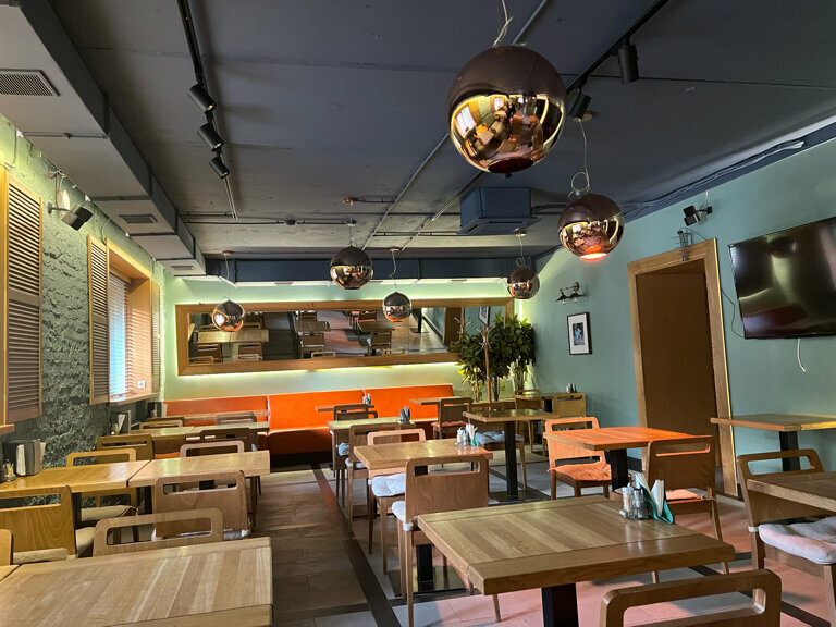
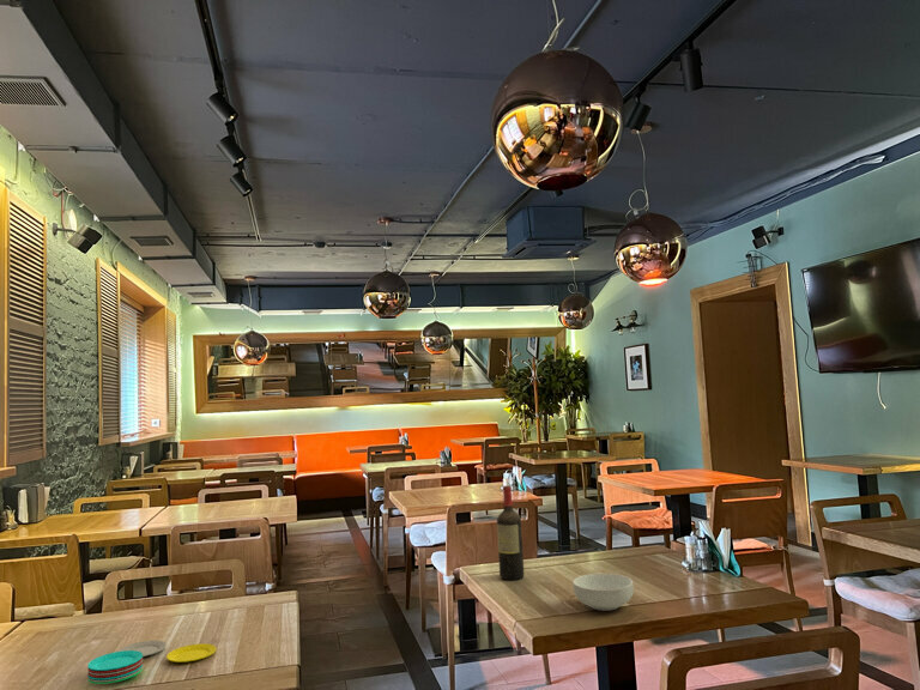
+ plate [86,640,217,685]
+ cereal bowl [571,573,635,612]
+ wine bottle [496,484,525,581]
